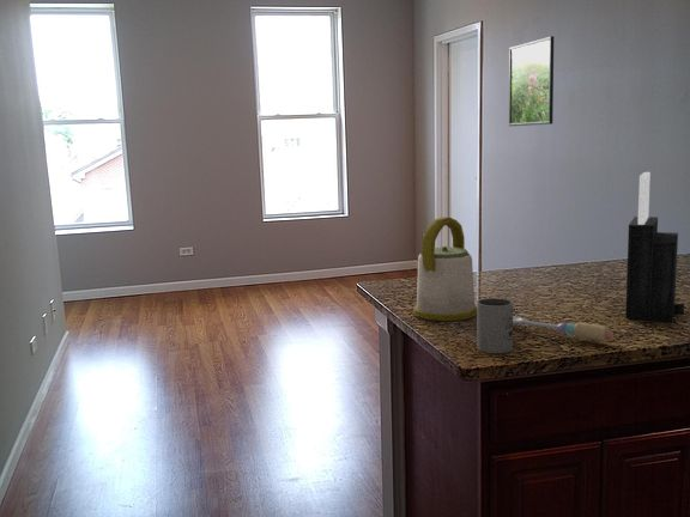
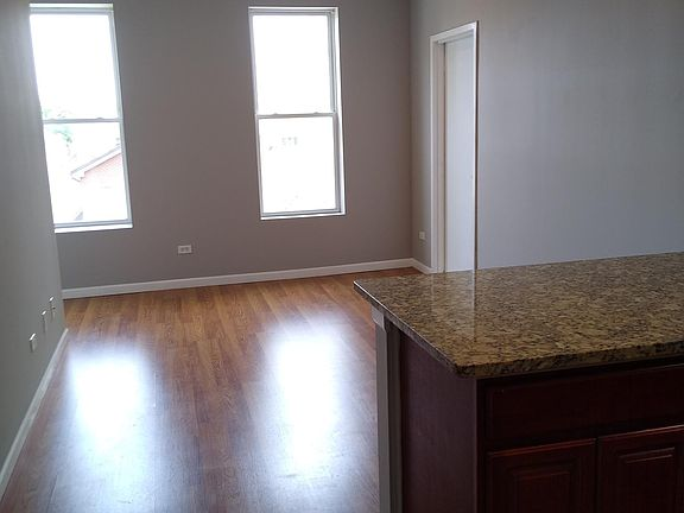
- mug [476,297,514,354]
- kettle [412,215,477,322]
- knife block [624,171,685,323]
- spoon [513,316,613,343]
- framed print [508,35,555,127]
